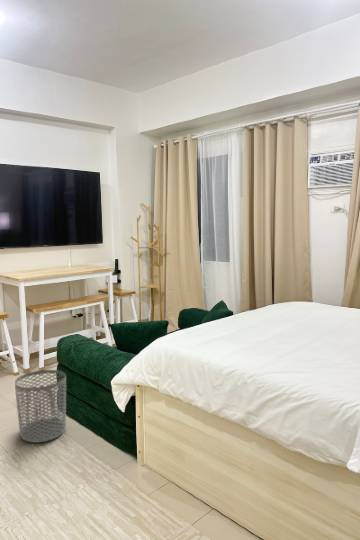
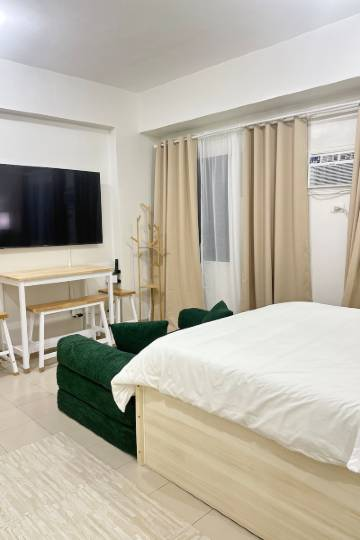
- waste bin [14,369,67,444]
